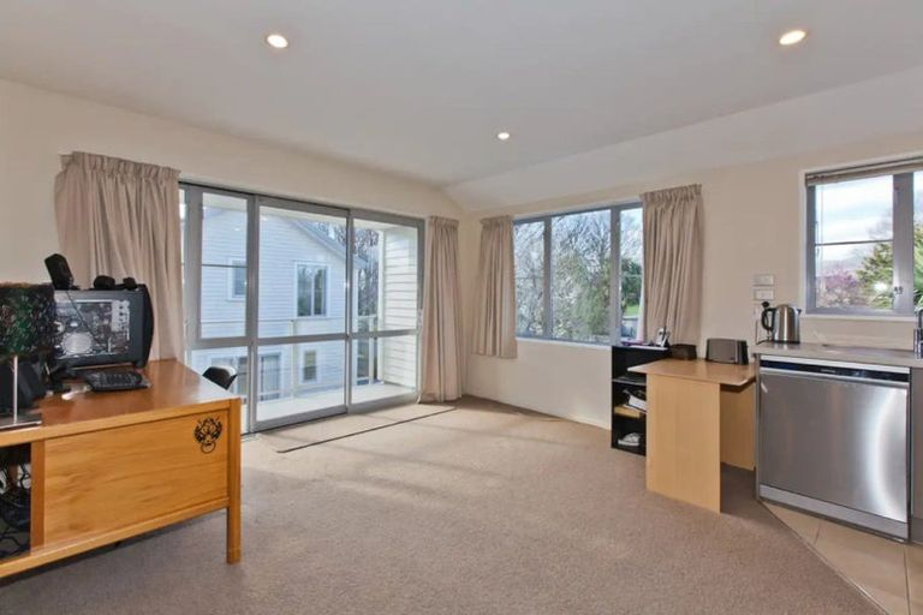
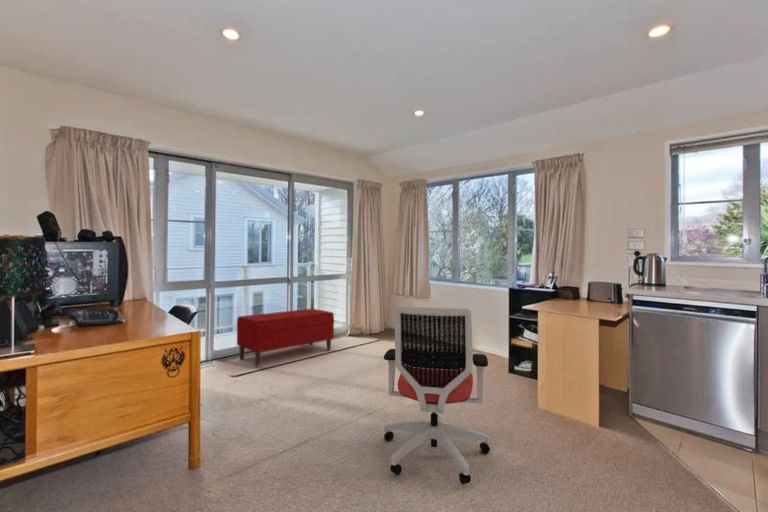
+ bench [236,308,335,367]
+ office chair [383,305,491,485]
